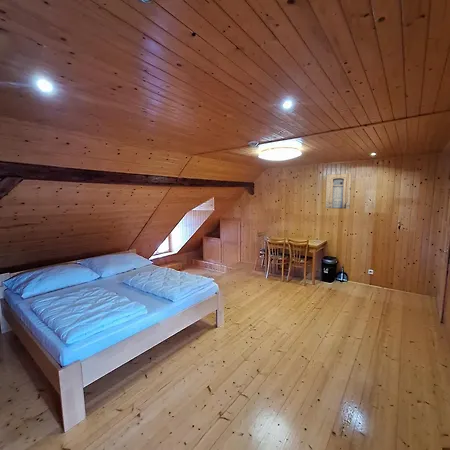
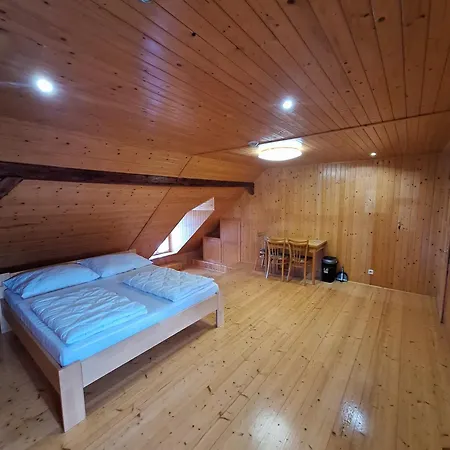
- wall art [325,173,353,210]
